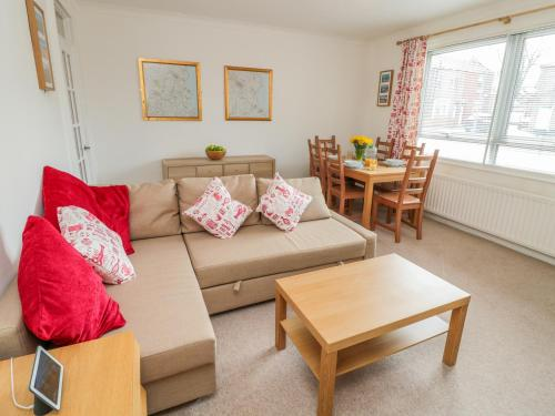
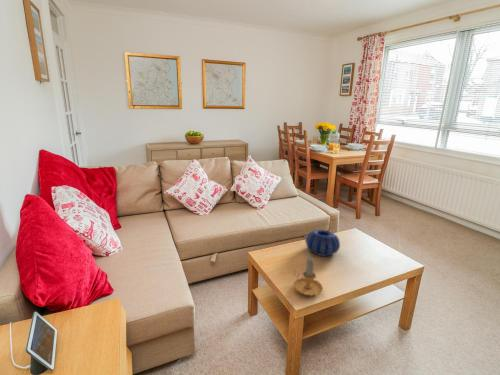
+ decorative bowl [304,229,341,257]
+ candle [293,256,324,297]
